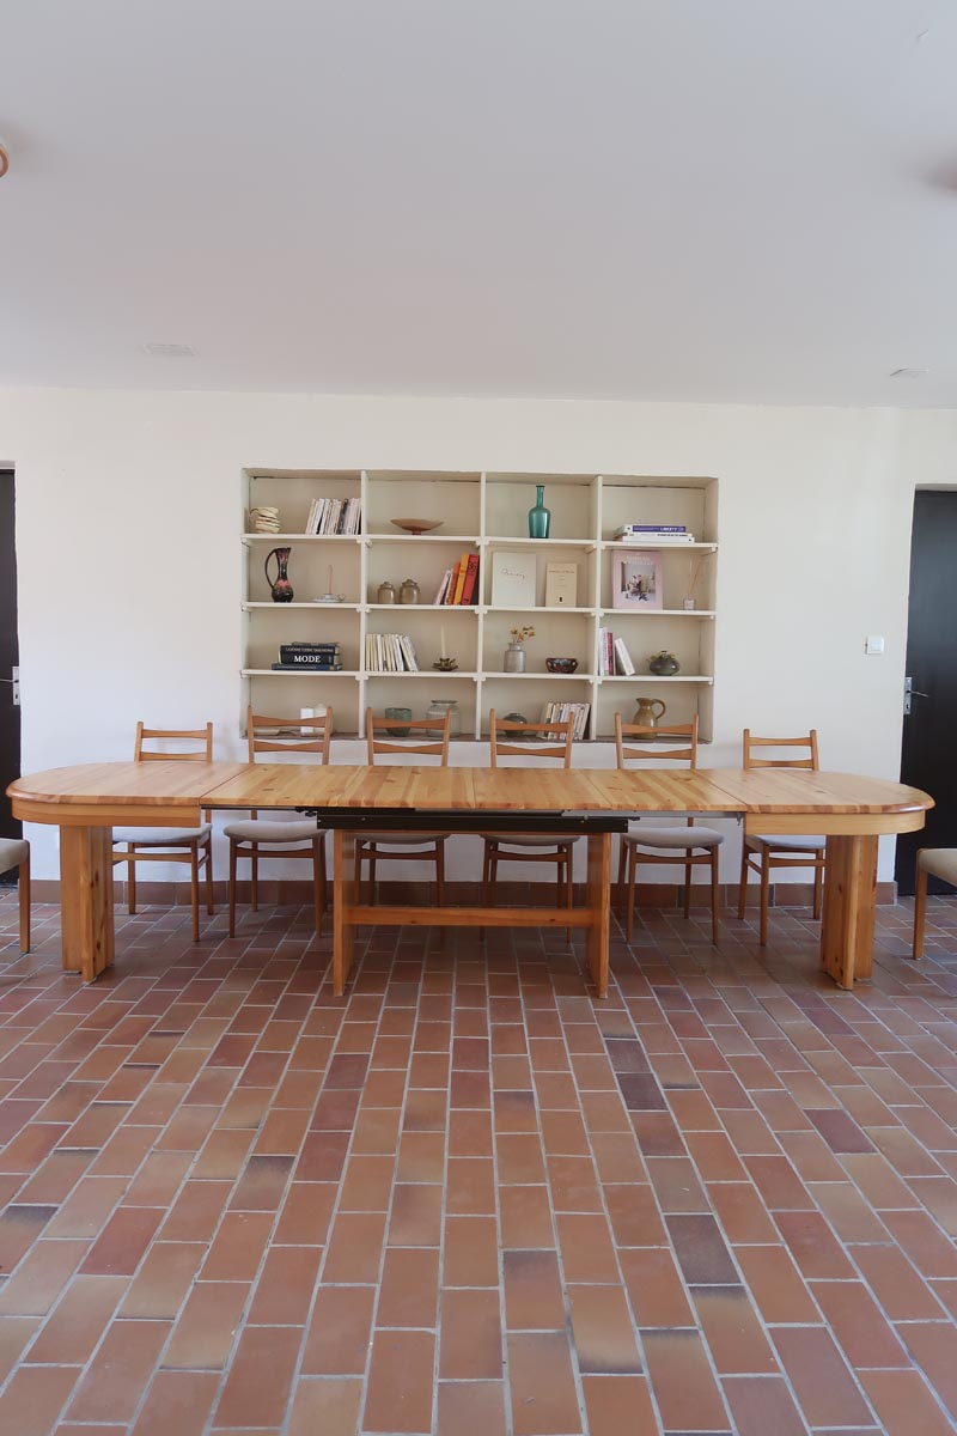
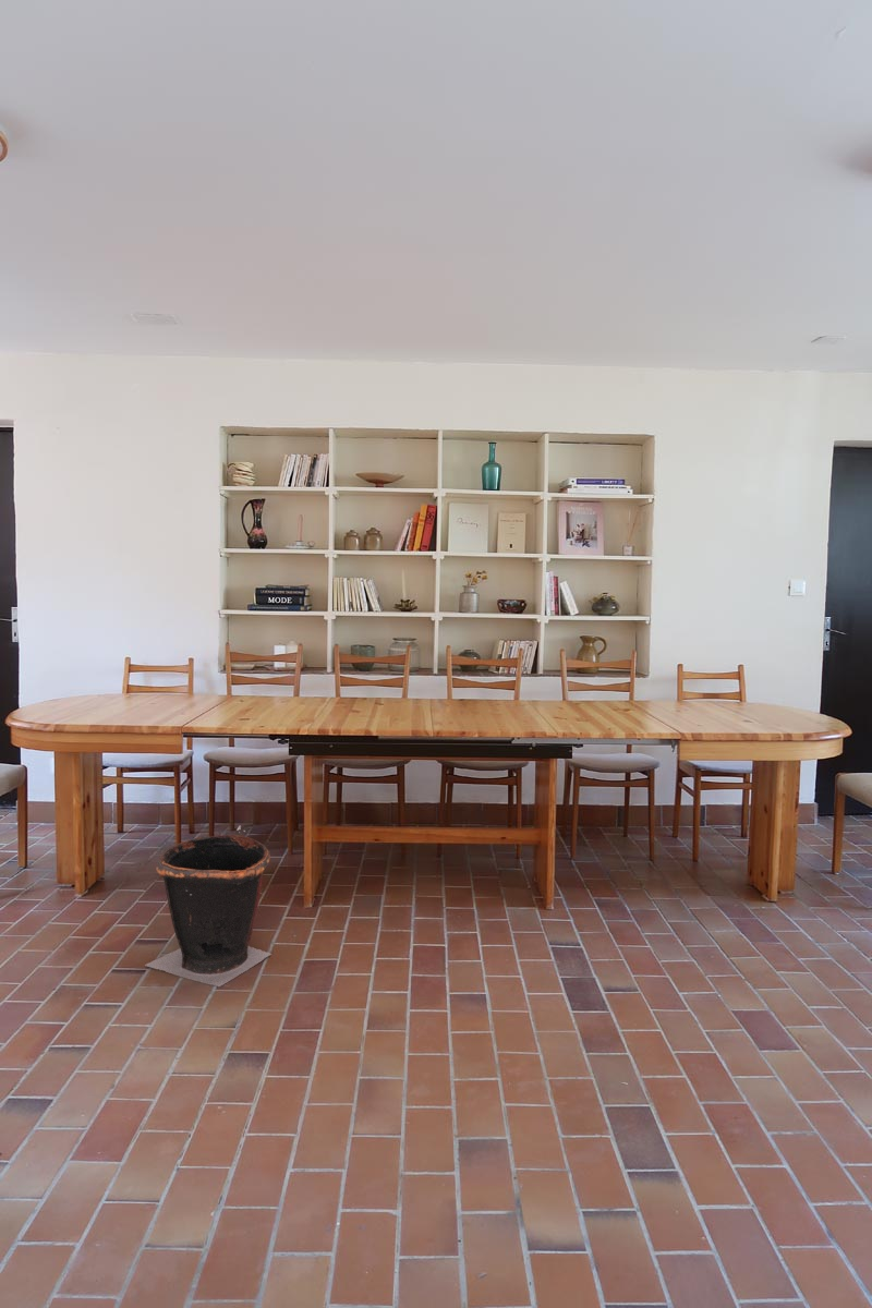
+ waste bin [144,824,272,988]
